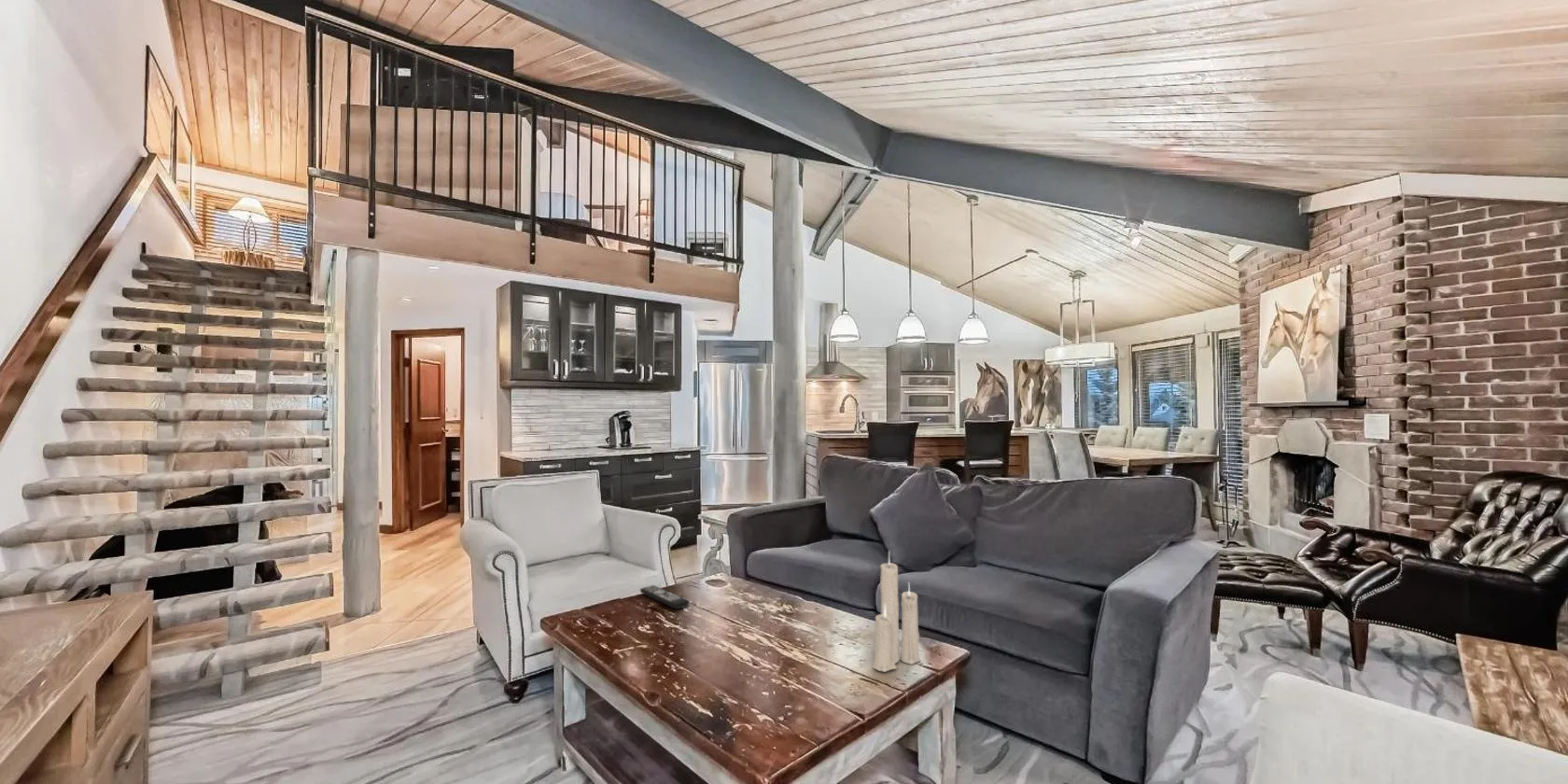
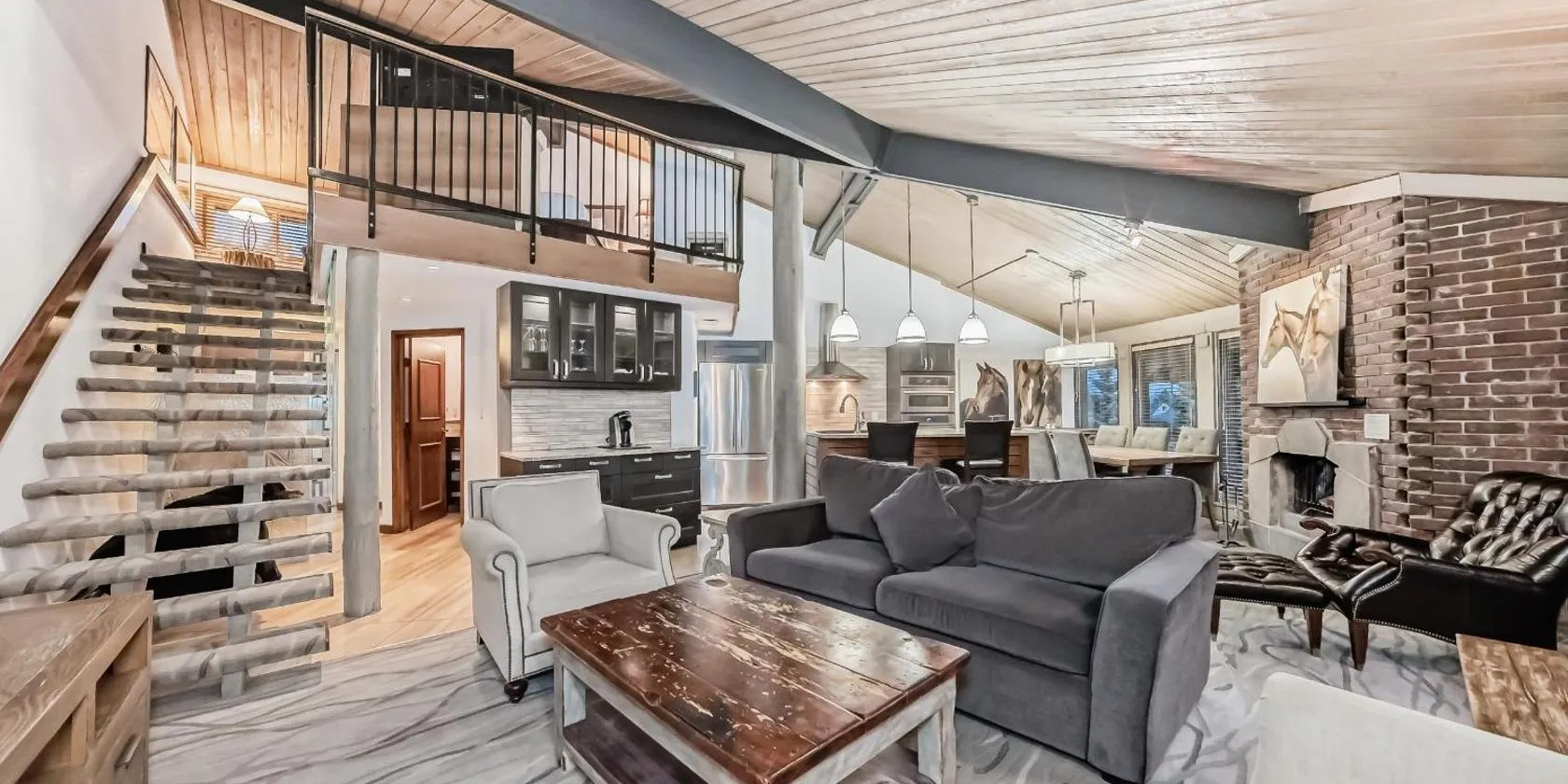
- candle [872,551,922,673]
- remote control [639,584,691,610]
